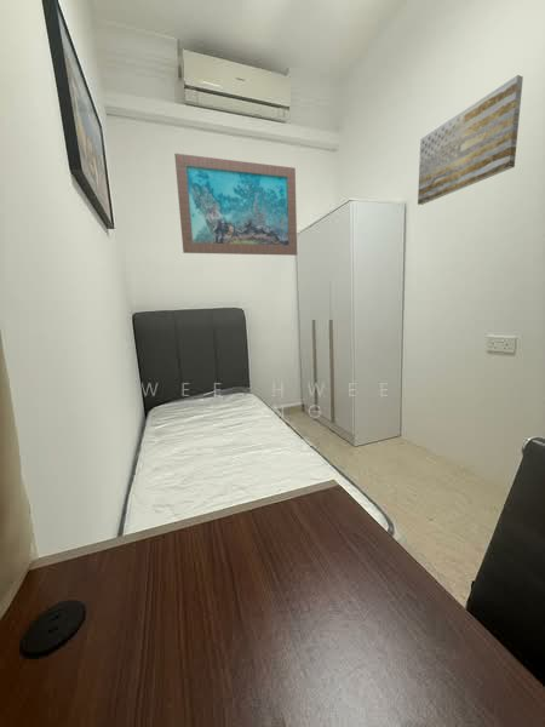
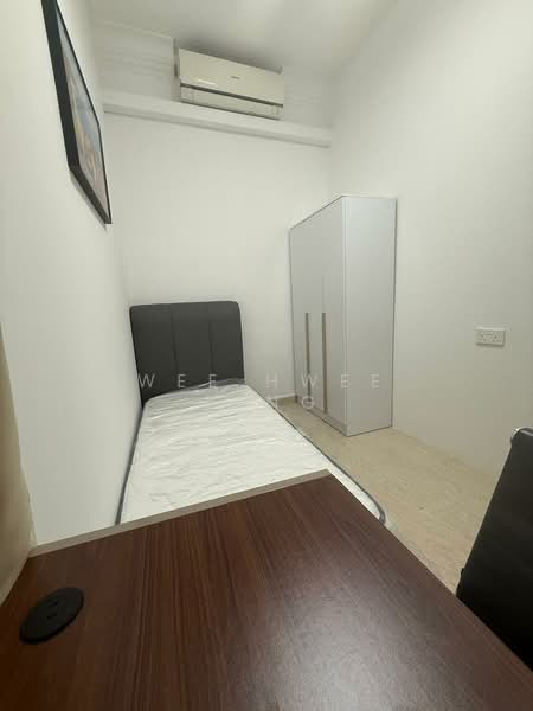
- wall art [173,153,298,257]
- wall art [417,74,524,206]
